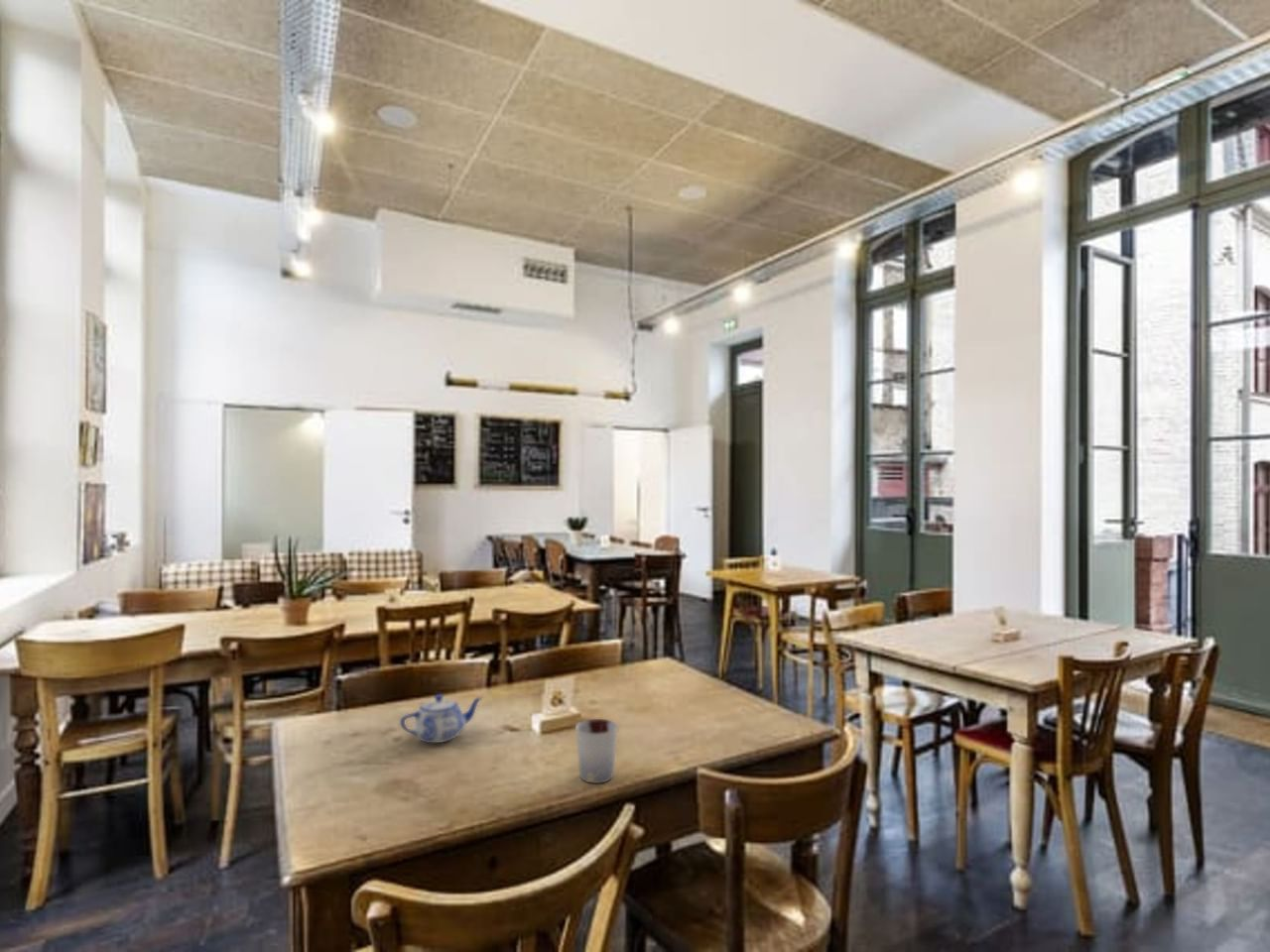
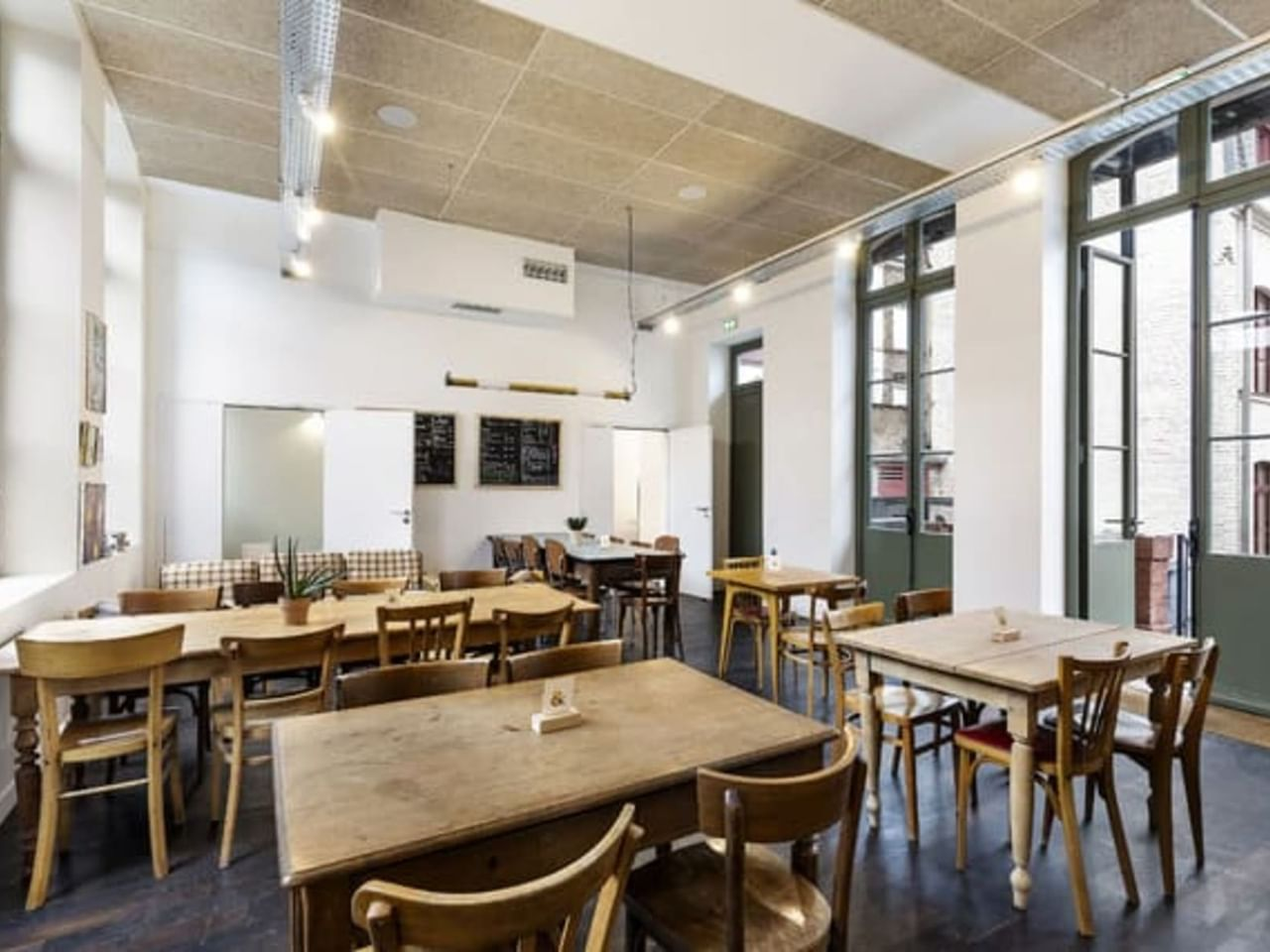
- teapot [399,693,483,744]
- cup [574,718,619,784]
